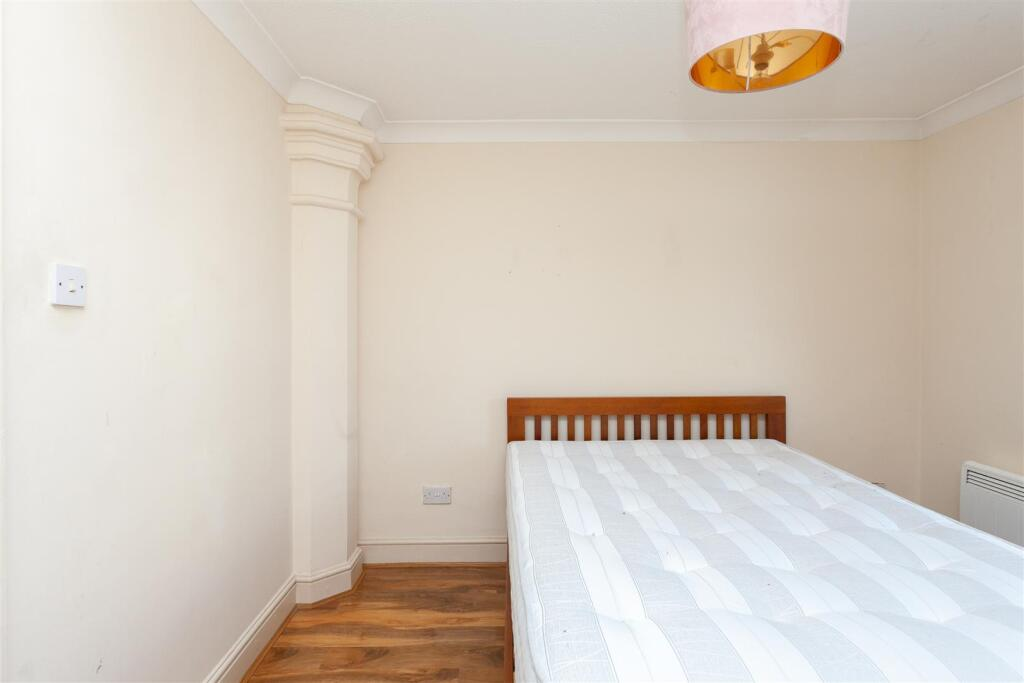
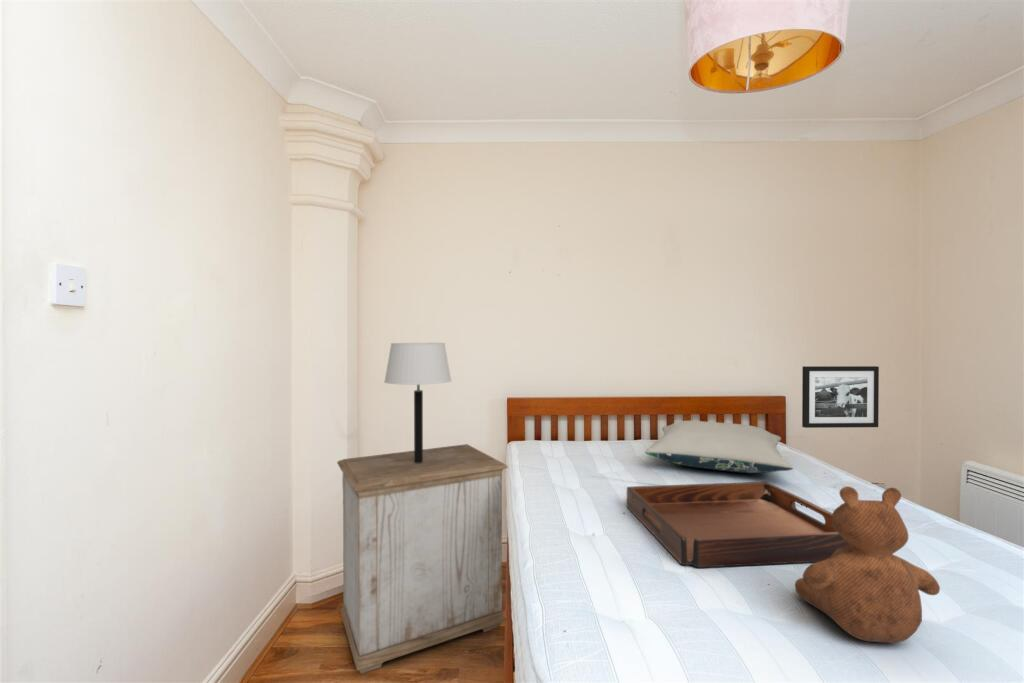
+ serving tray [626,481,849,569]
+ table lamp [383,342,452,463]
+ nightstand [336,443,509,675]
+ picture frame [801,365,880,429]
+ teddy bear [794,485,941,644]
+ pillow [644,420,794,474]
